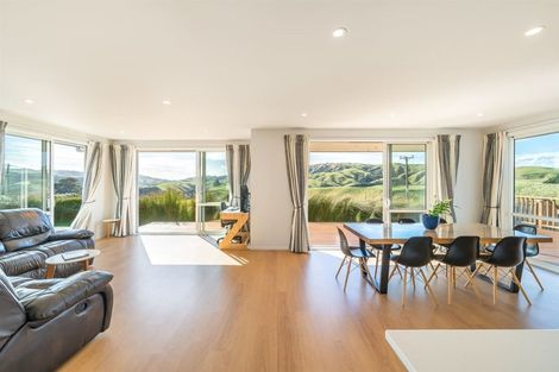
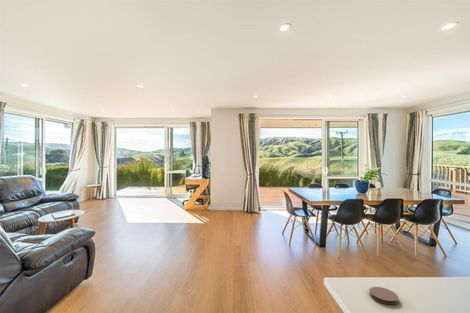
+ coaster [369,286,399,305]
